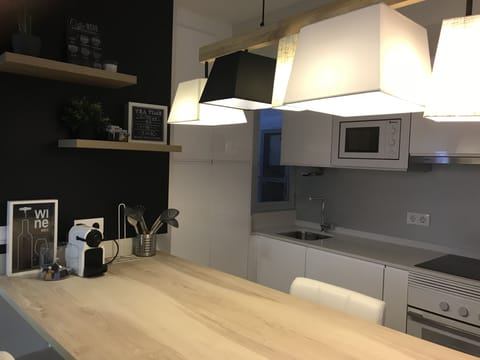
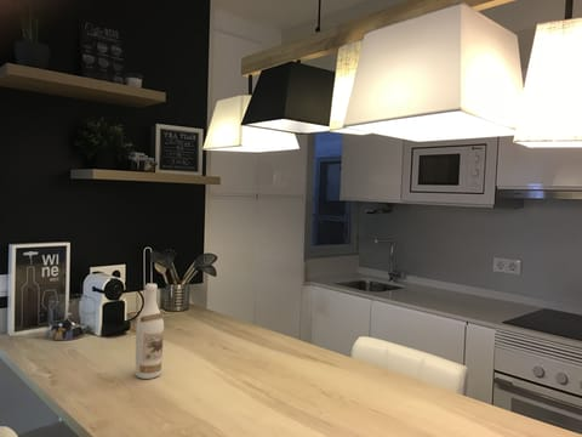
+ wine bottle [135,282,165,380]
